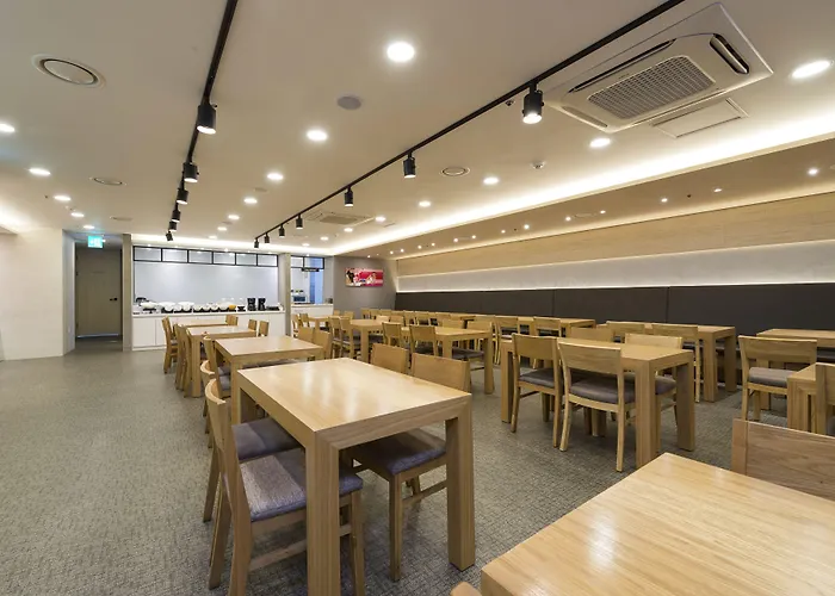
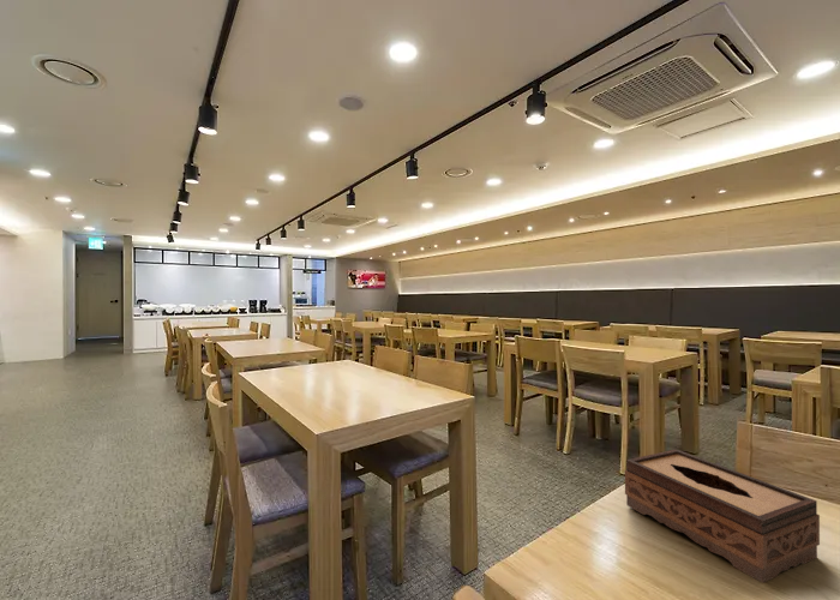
+ tissue box [624,449,821,584]
